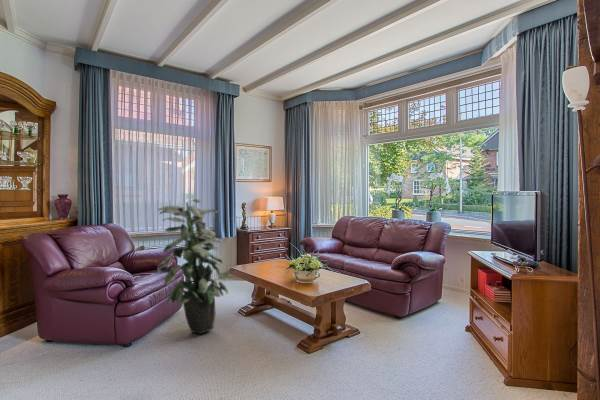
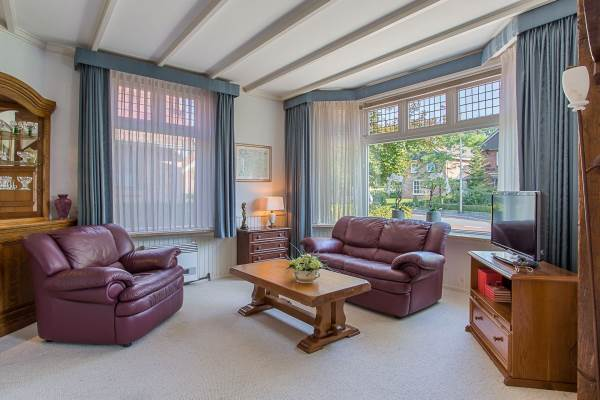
- indoor plant [156,198,234,335]
